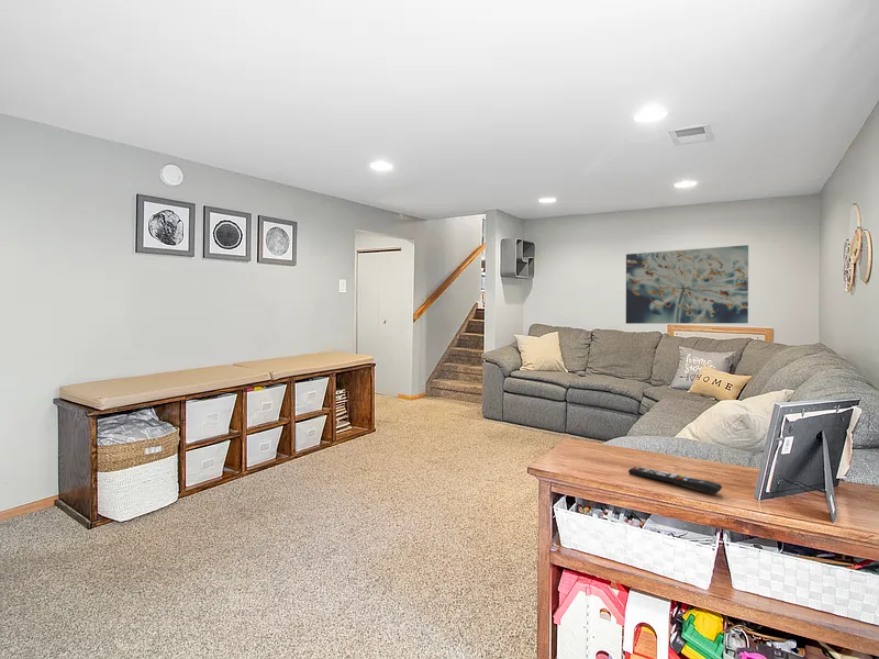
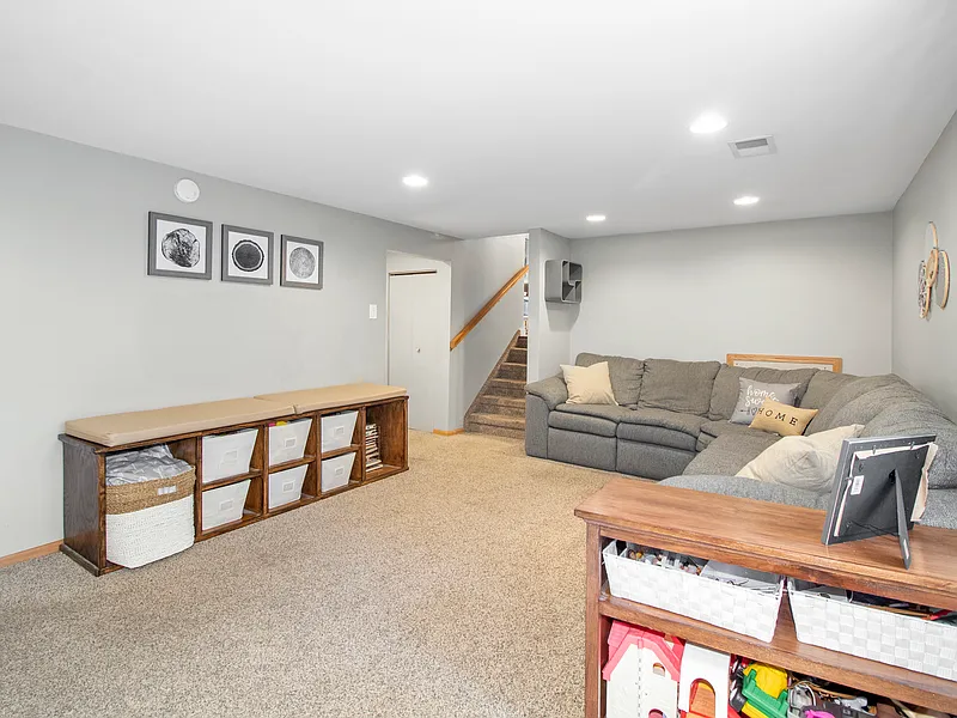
- wall art [625,244,749,325]
- remote control [627,466,723,495]
